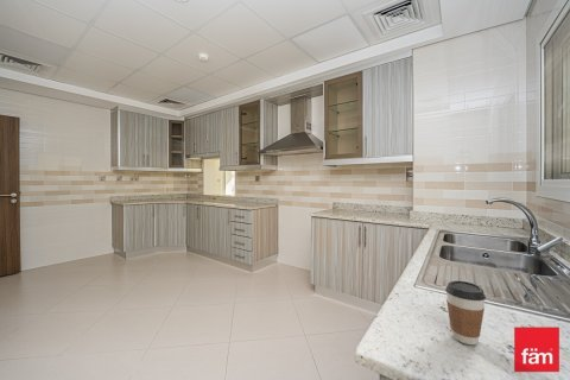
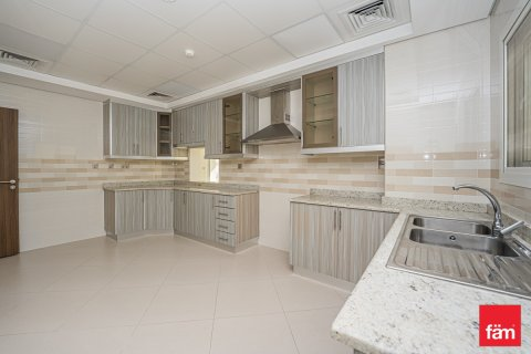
- coffee cup [444,280,487,346]
